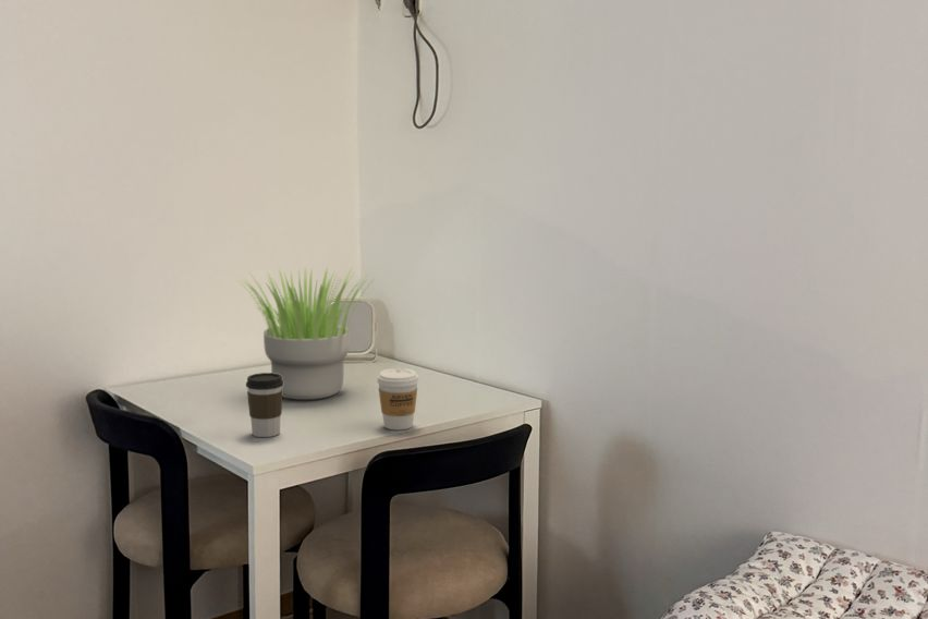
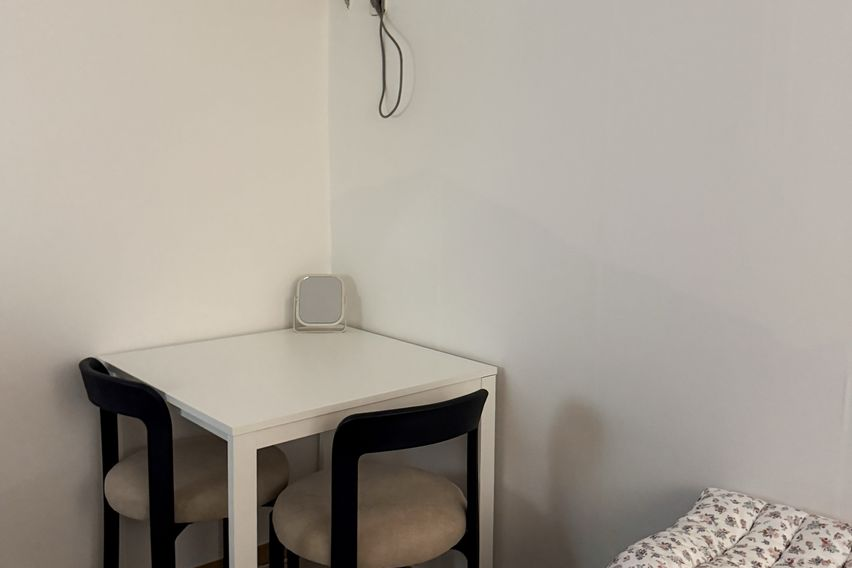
- potted plant [235,265,374,401]
- coffee cup [376,367,419,430]
- coffee cup [245,372,283,438]
